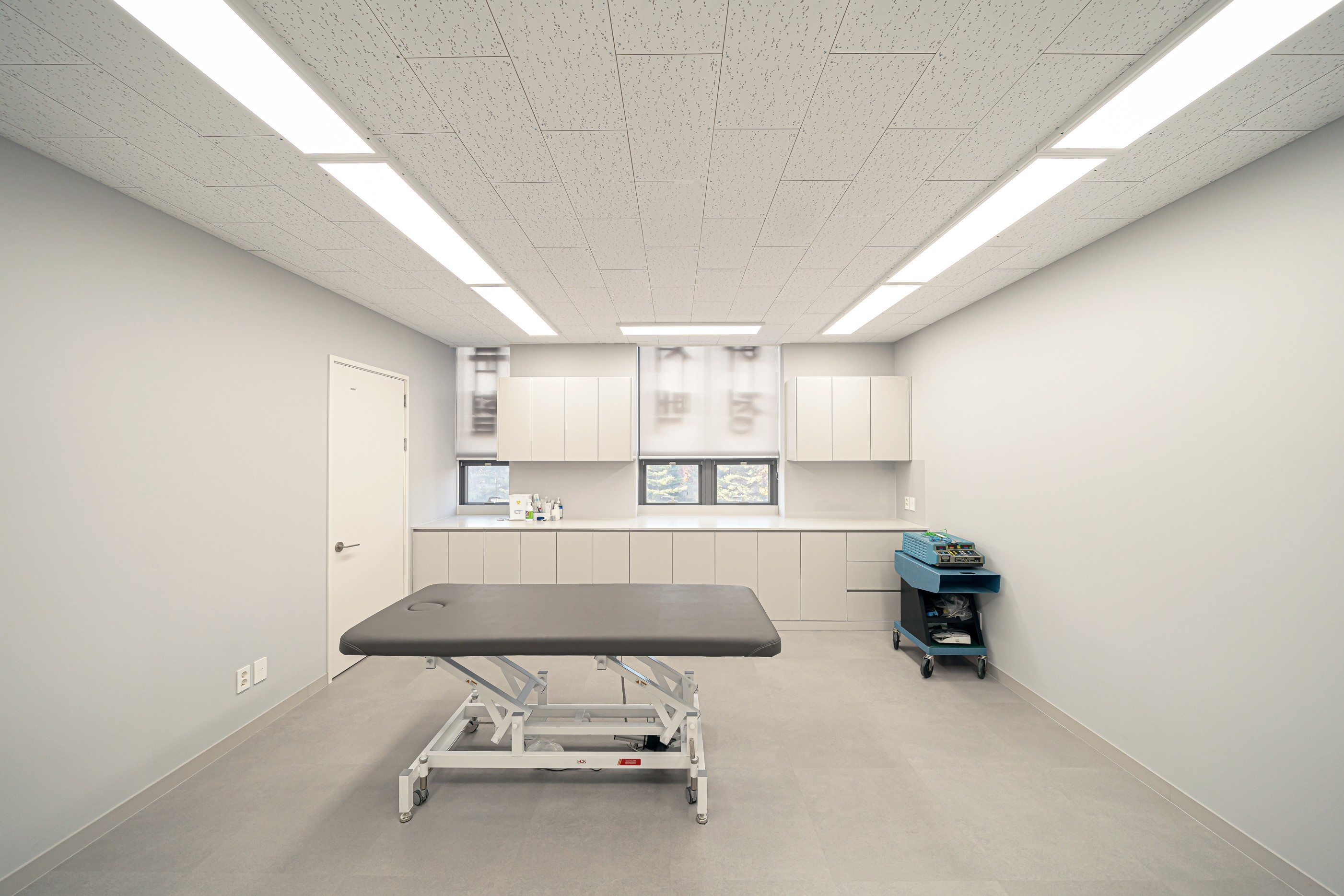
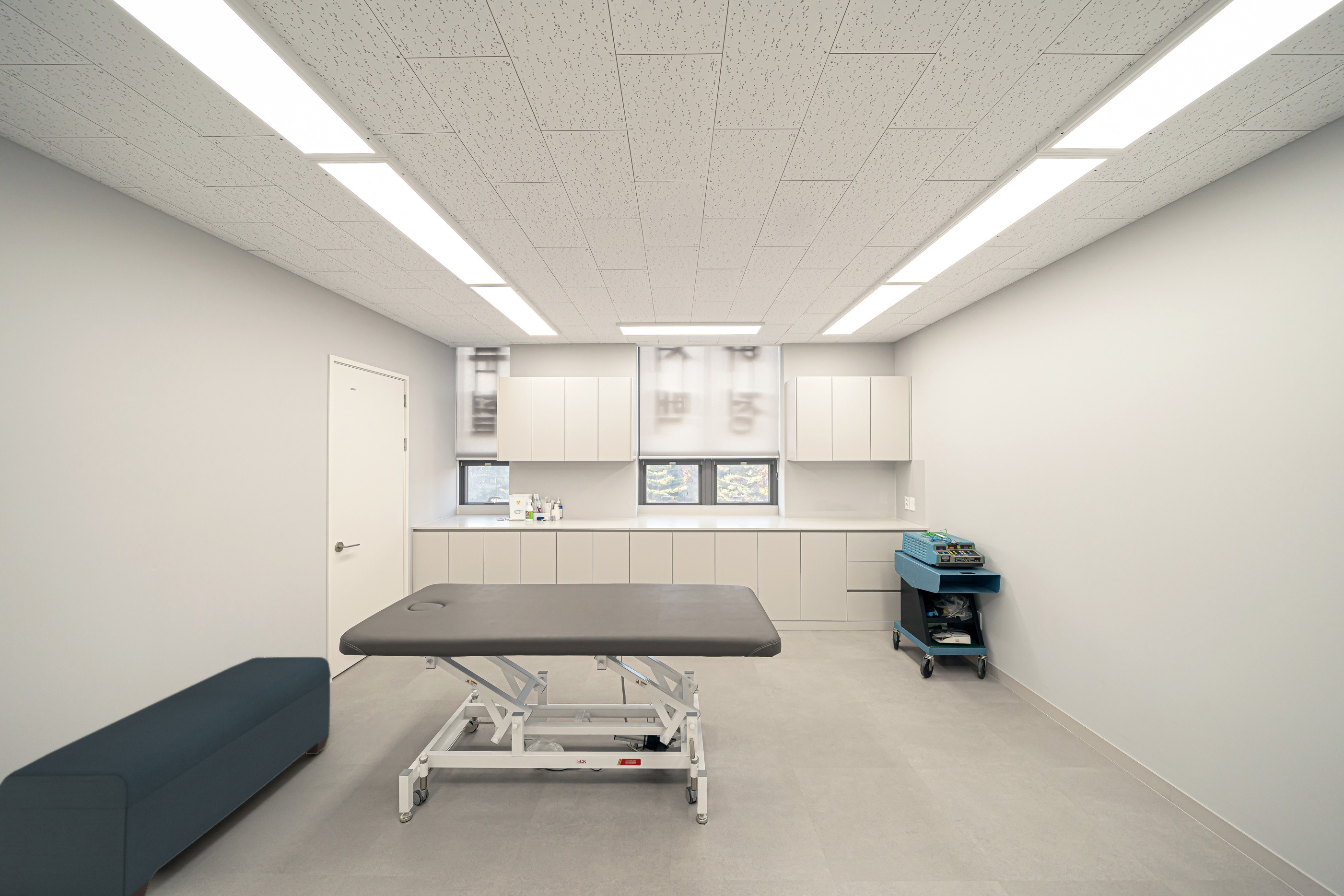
+ bench [0,656,331,896]
